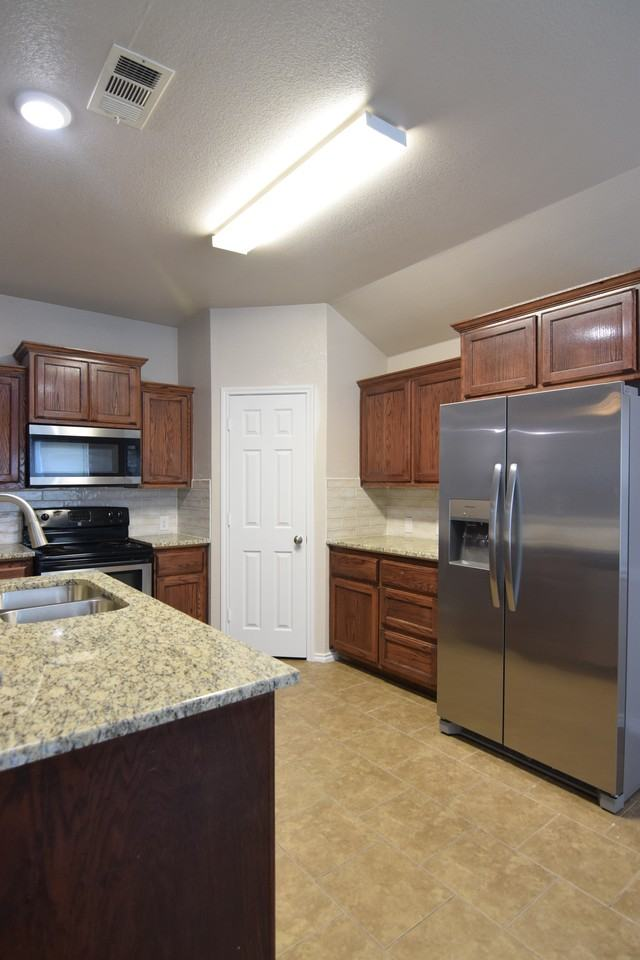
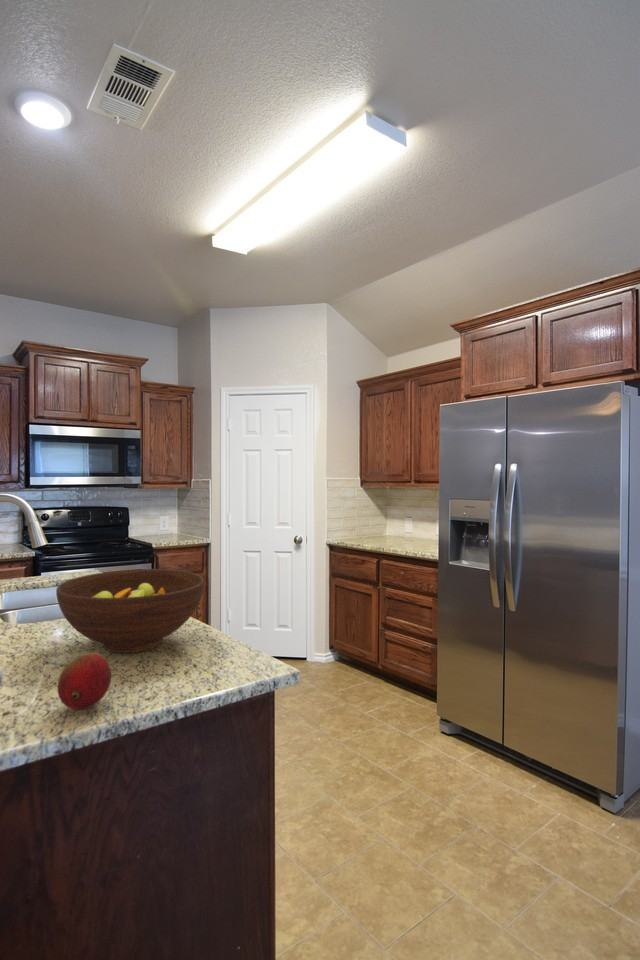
+ fruit [57,652,112,710]
+ fruit bowl [55,568,205,654]
